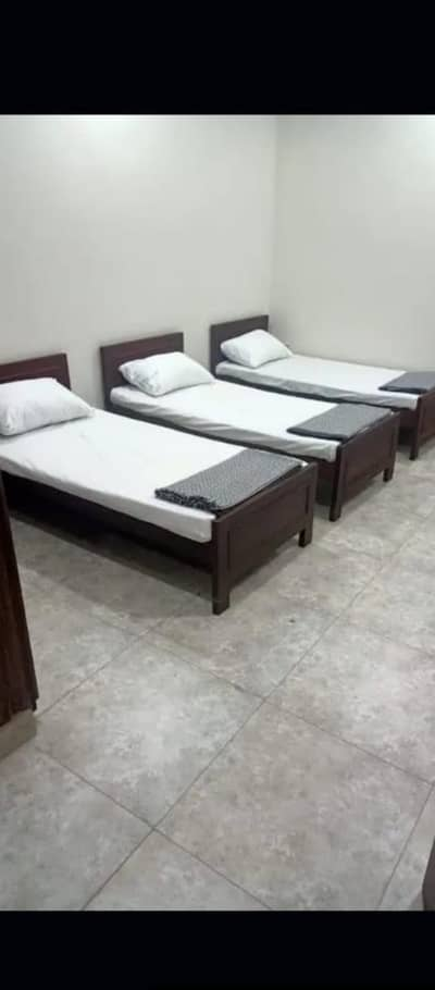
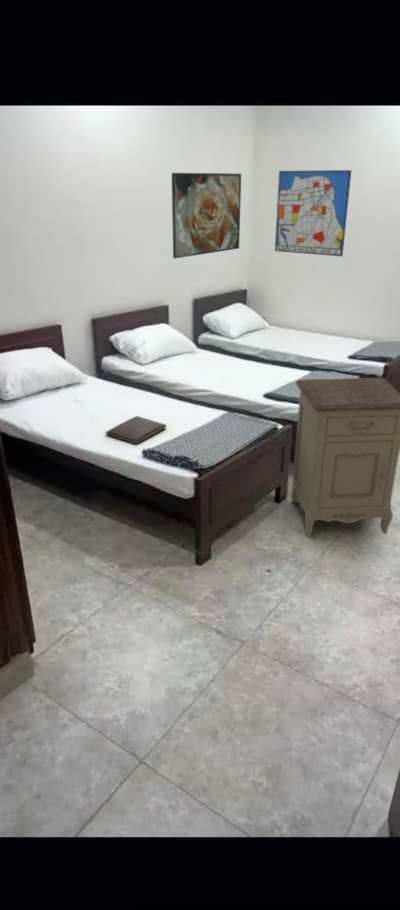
+ nightstand [290,377,400,537]
+ wall art [274,169,352,257]
+ book [104,415,167,445]
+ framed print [171,172,242,259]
